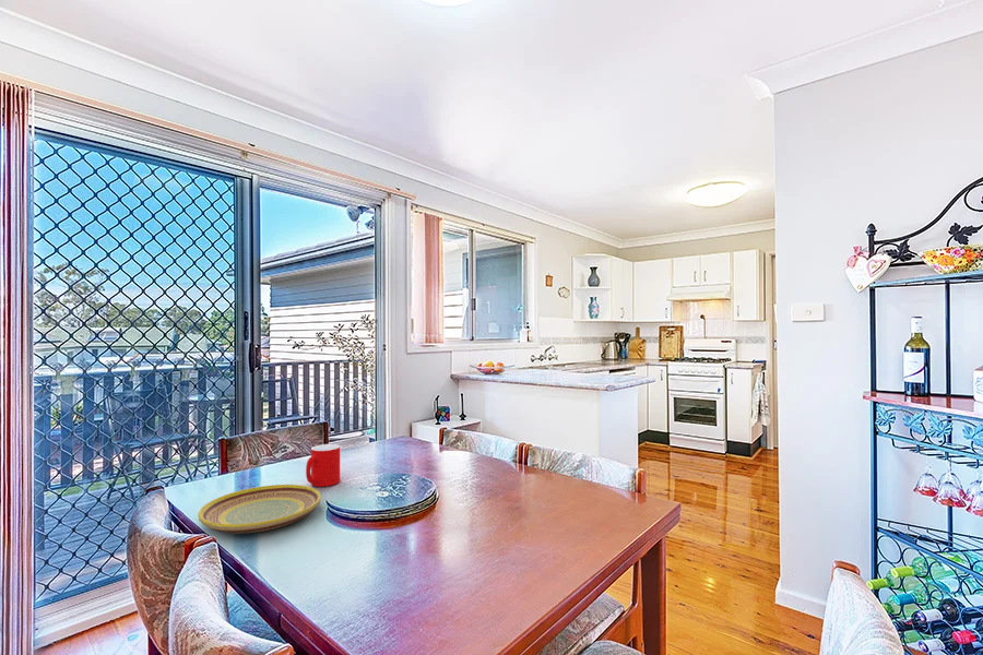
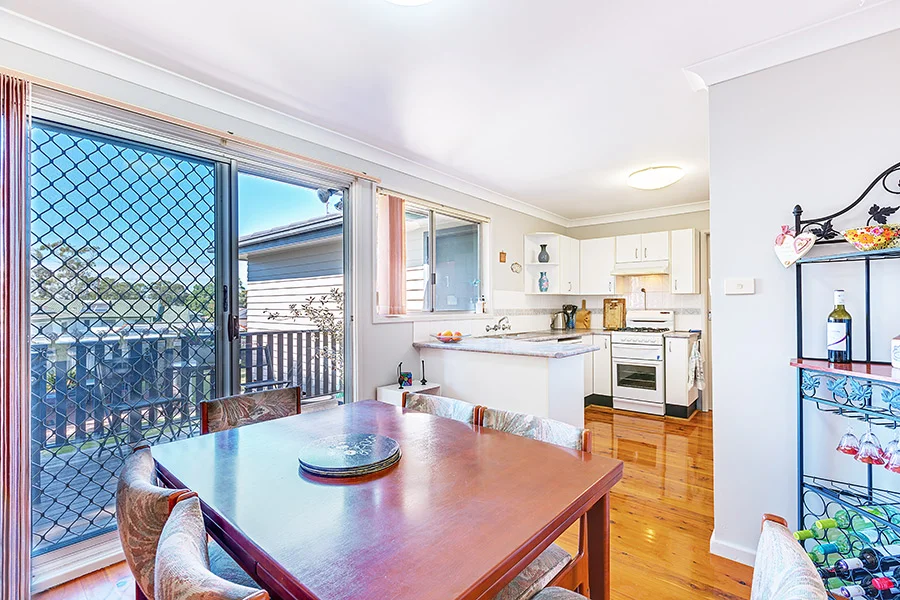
- cup [305,443,341,488]
- plate [197,484,322,534]
